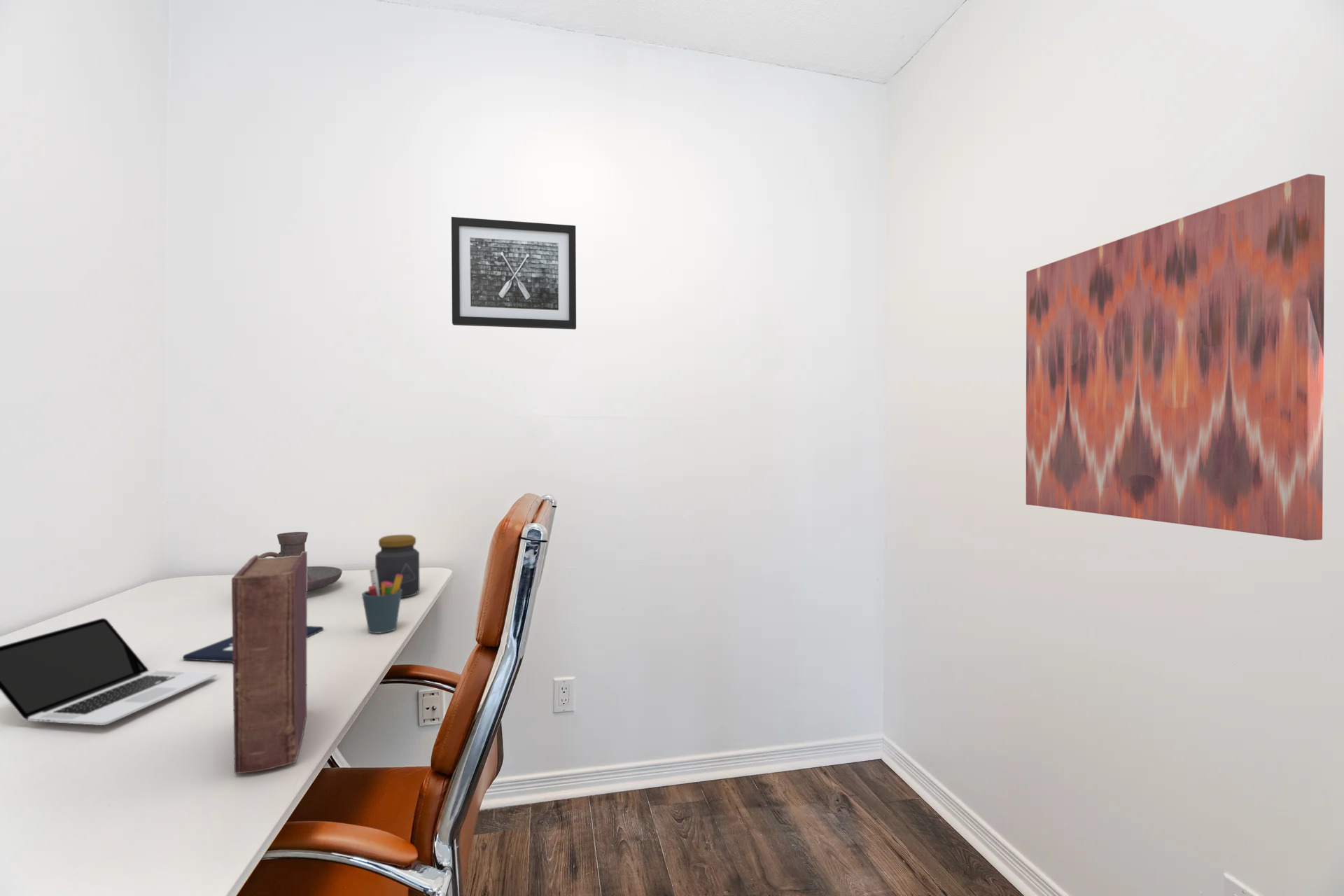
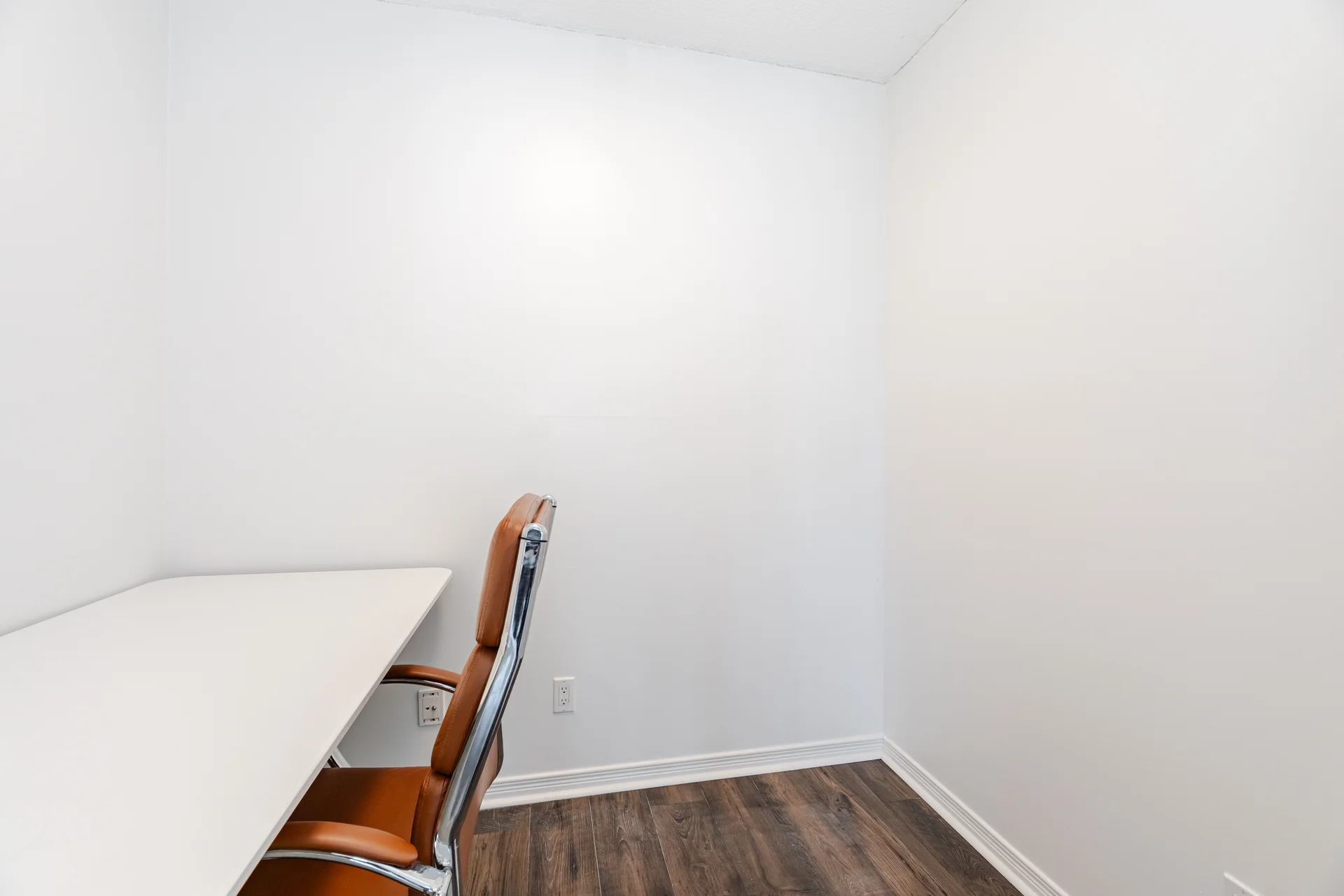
- wall art [451,216,577,330]
- wall art [1026,173,1326,541]
- laptop [0,617,324,726]
- jar [374,534,421,598]
- candle holder [258,531,343,592]
- pen holder [361,568,402,634]
- book [231,551,308,774]
